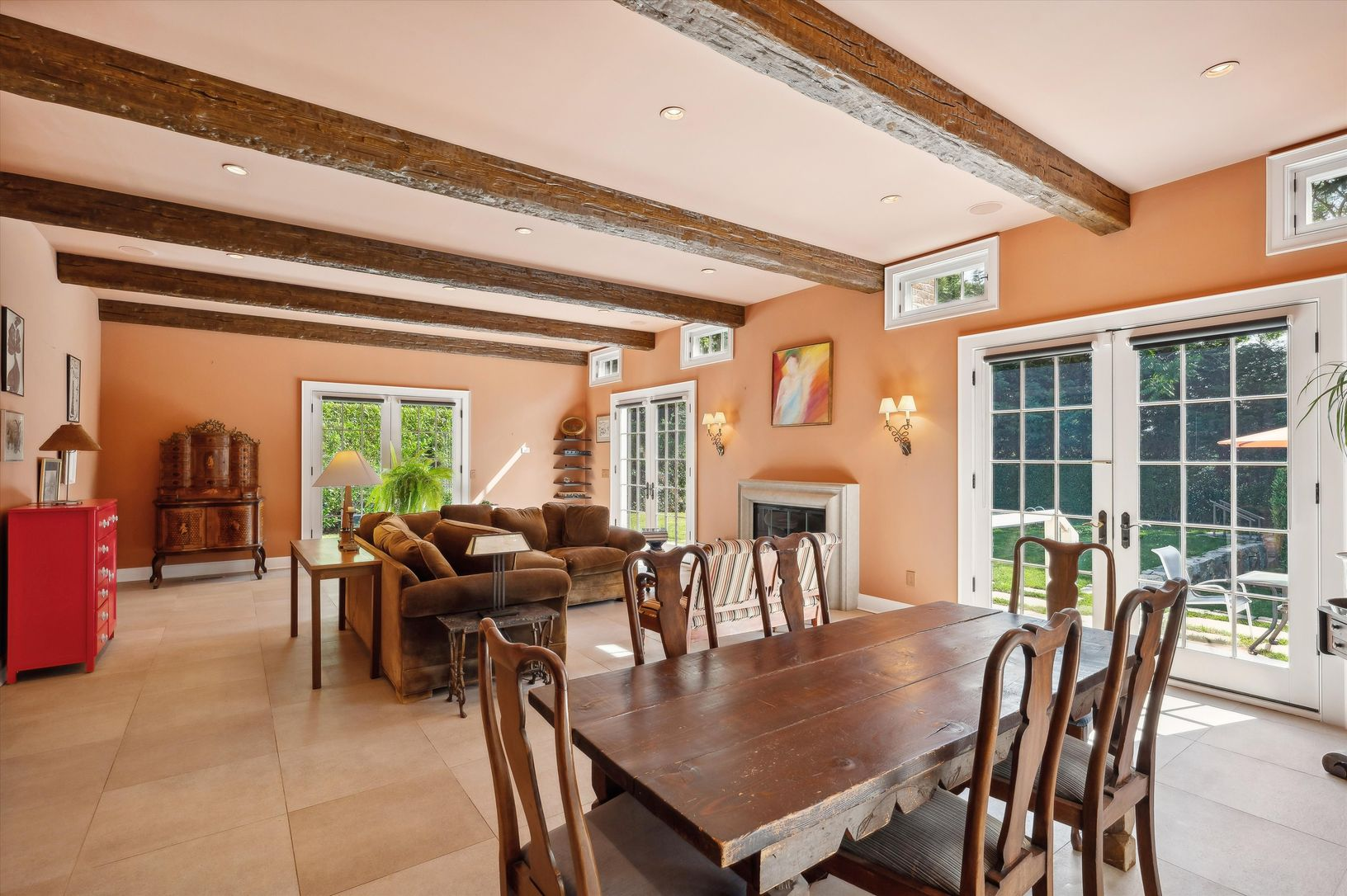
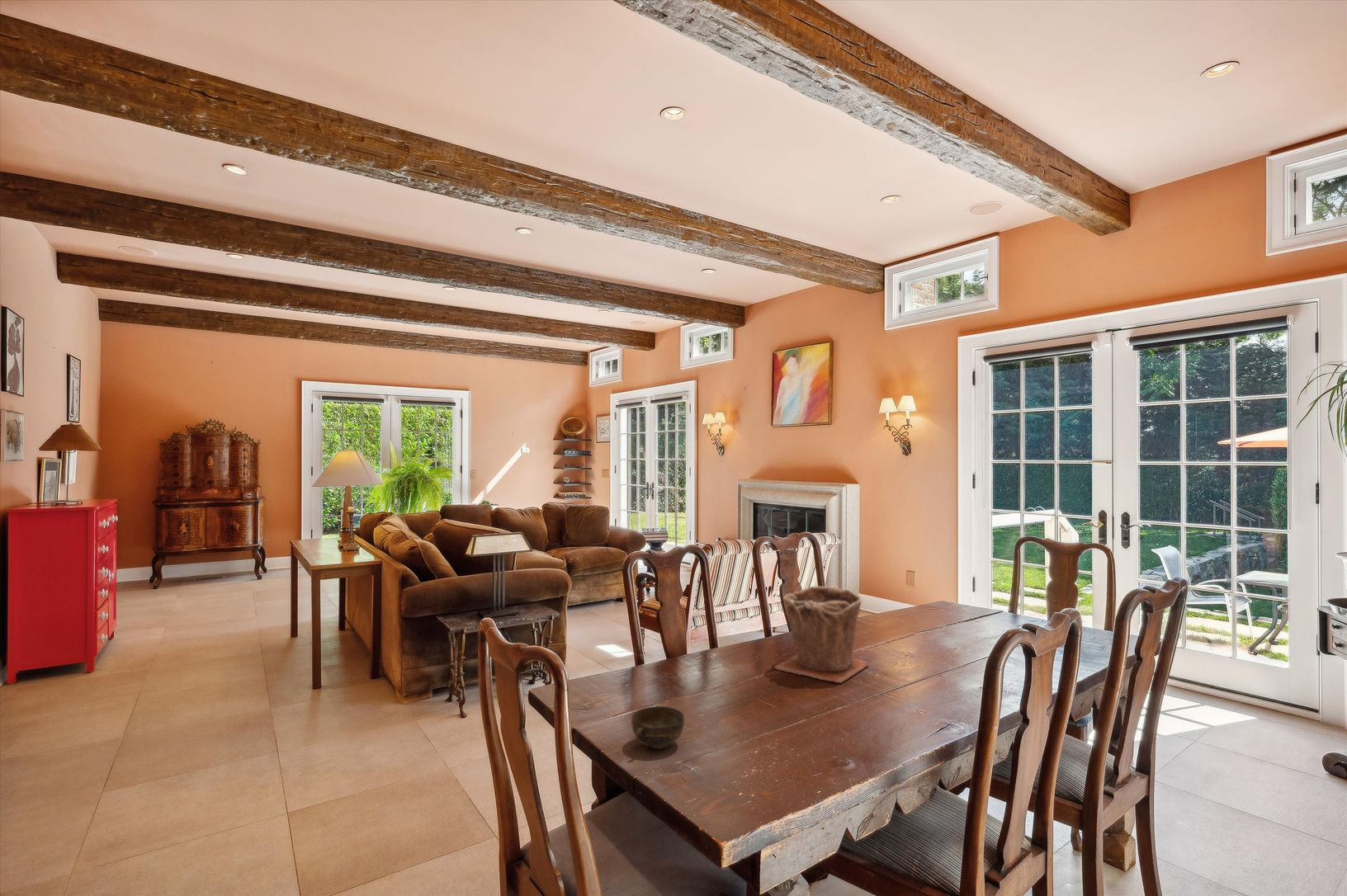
+ cup [631,705,685,750]
+ plant pot [773,585,870,684]
